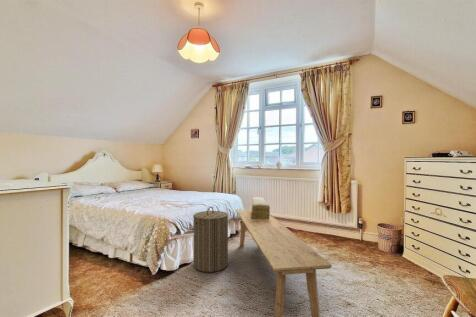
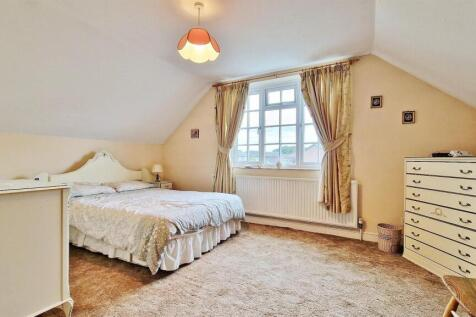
- decorative box [251,196,271,219]
- bench [236,209,333,317]
- laundry hamper [192,206,229,273]
